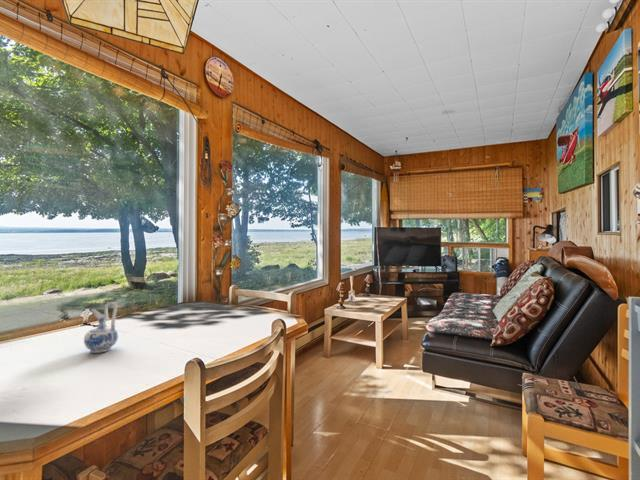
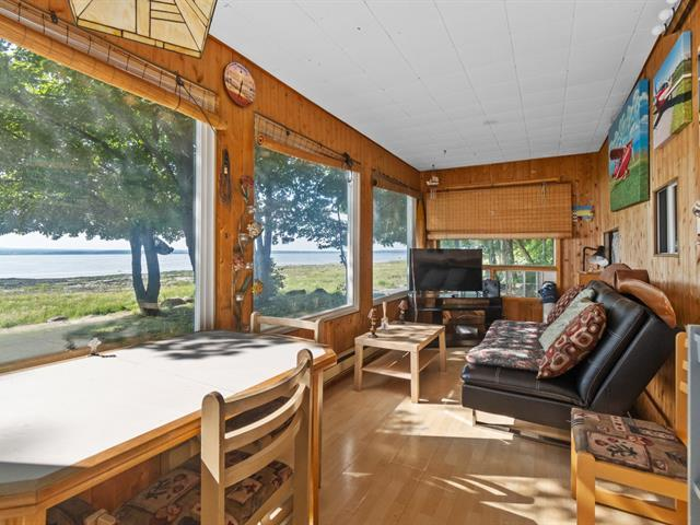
- ceramic pitcher [83,301,119,354]
